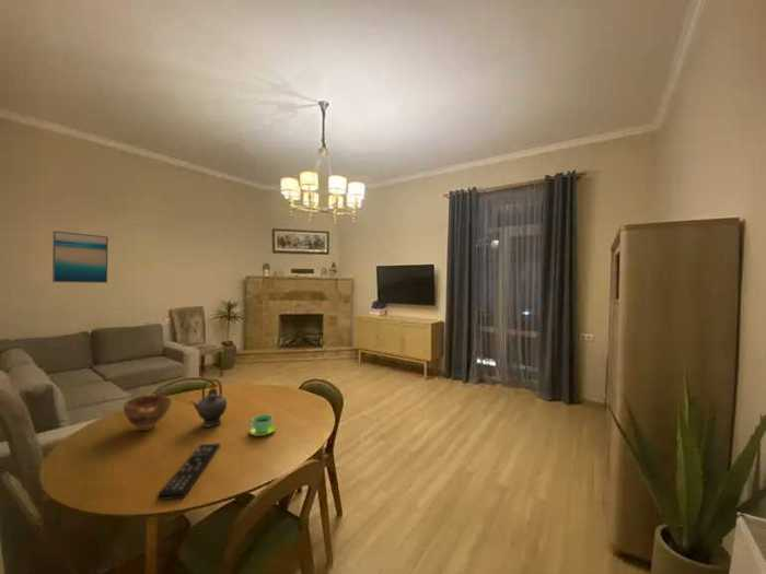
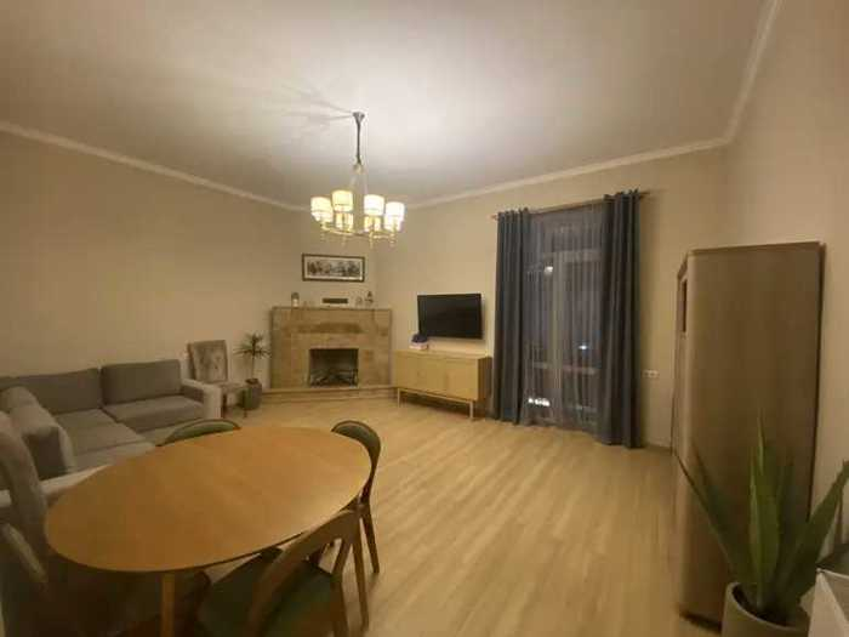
- cup [247,413,277,437]
- remote control [156,443,221,501]
- wall art [51,230,109,284]
- teapot [189,377,228,427]
- bowl [123,393,173,432]
